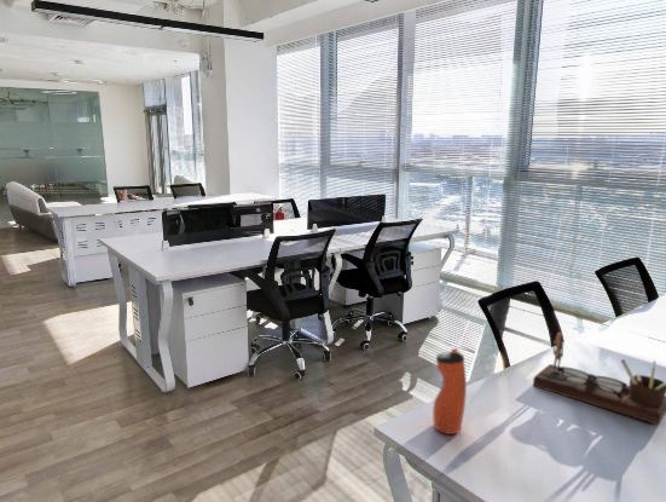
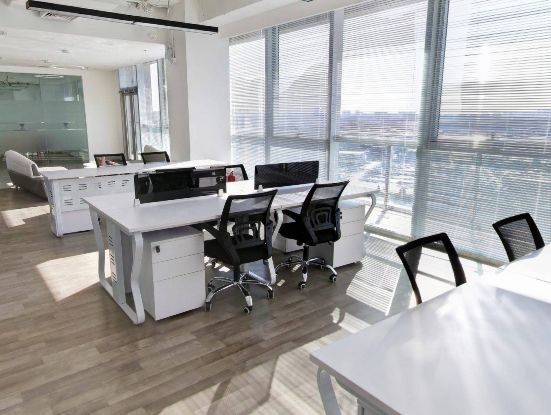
- desk organizer [532,331,666,426]
- water bottle [432,346,468,435]
